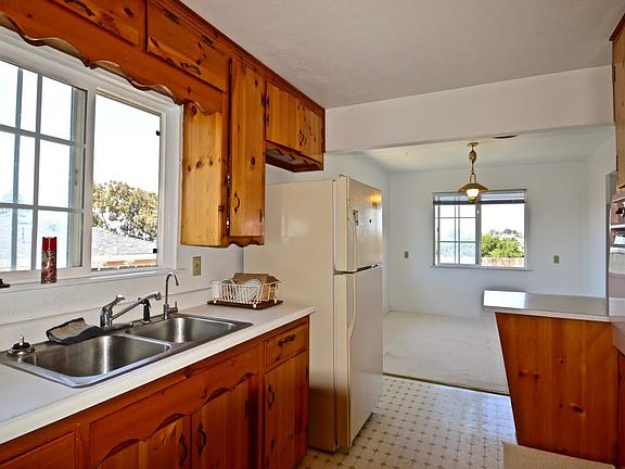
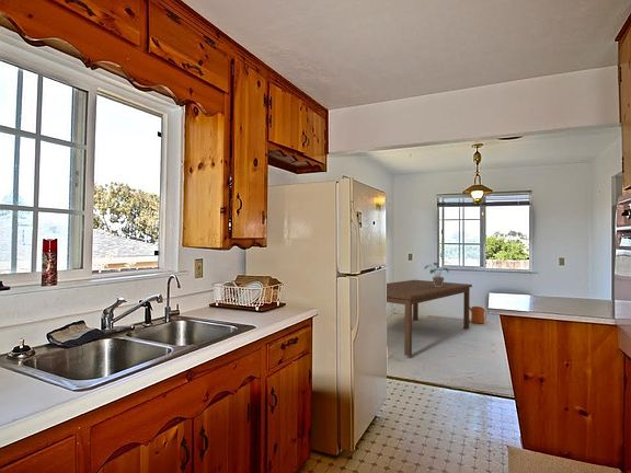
+ watering can [469,305,487,325]
+ dining table [386,279,473,357]
+ potted plant [423,261,450,287]
